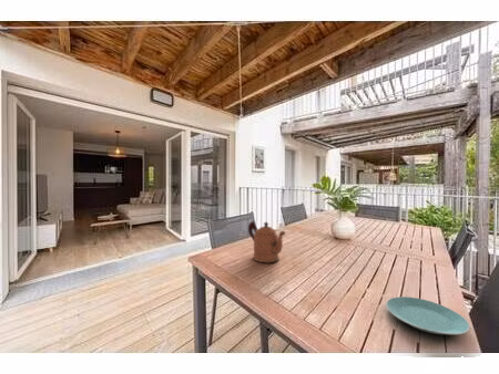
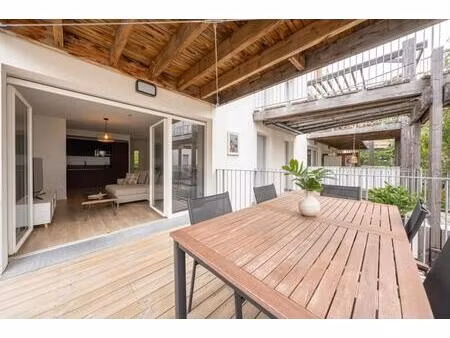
- plate [385,295,471,336]
- coffeepot [247,220,286,263]
